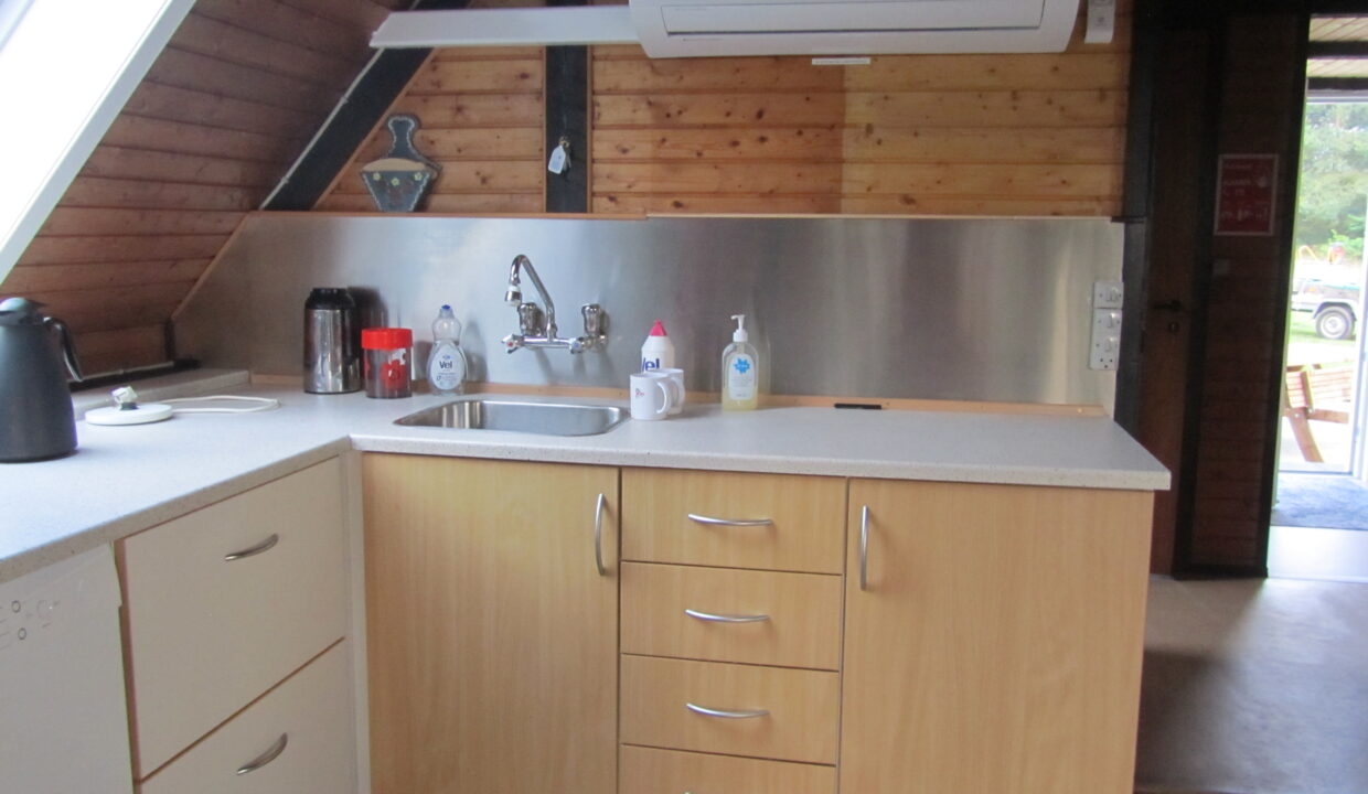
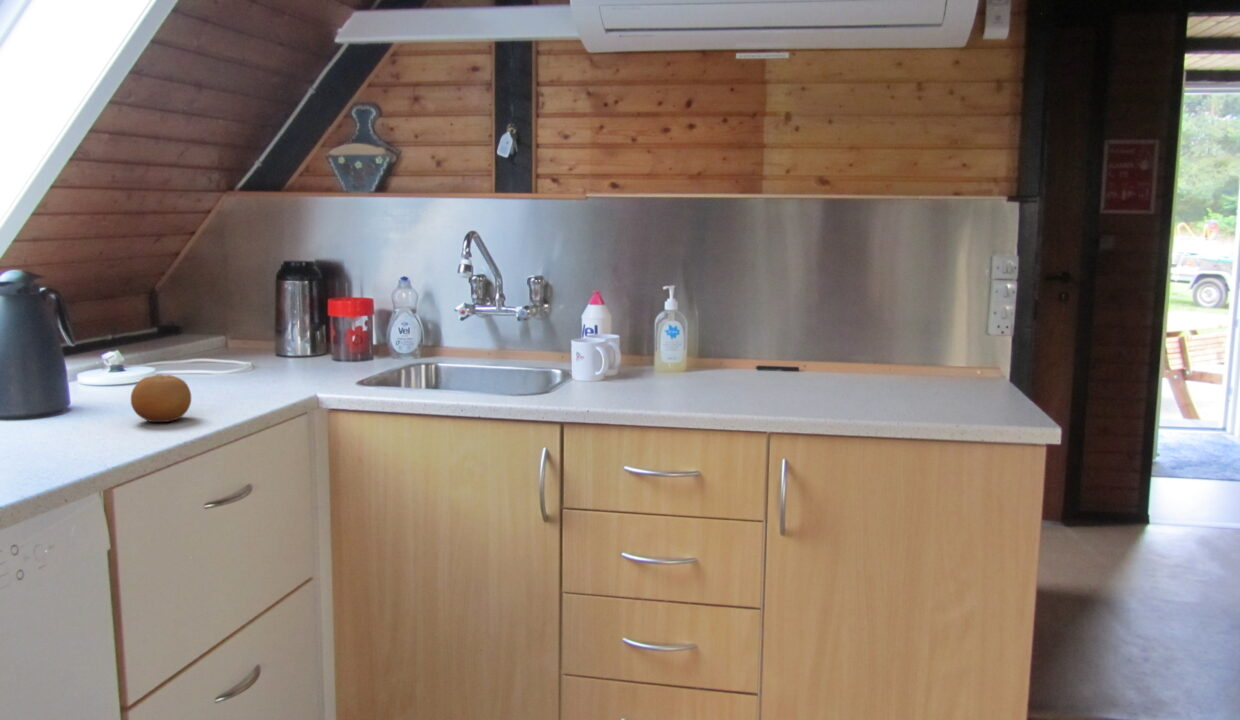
+ fruit [130,374,192,423]
